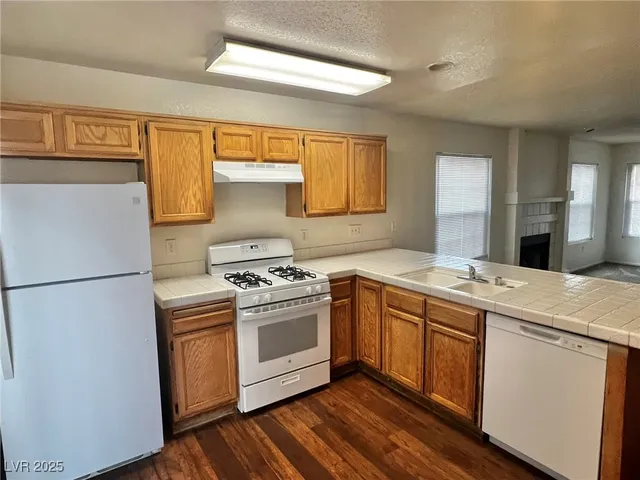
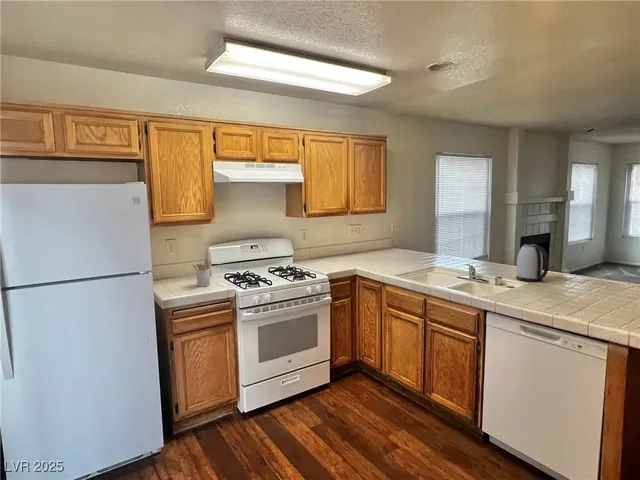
+ kettle [515,243,550,283]
+ utensil holder [192,260,212,288]
